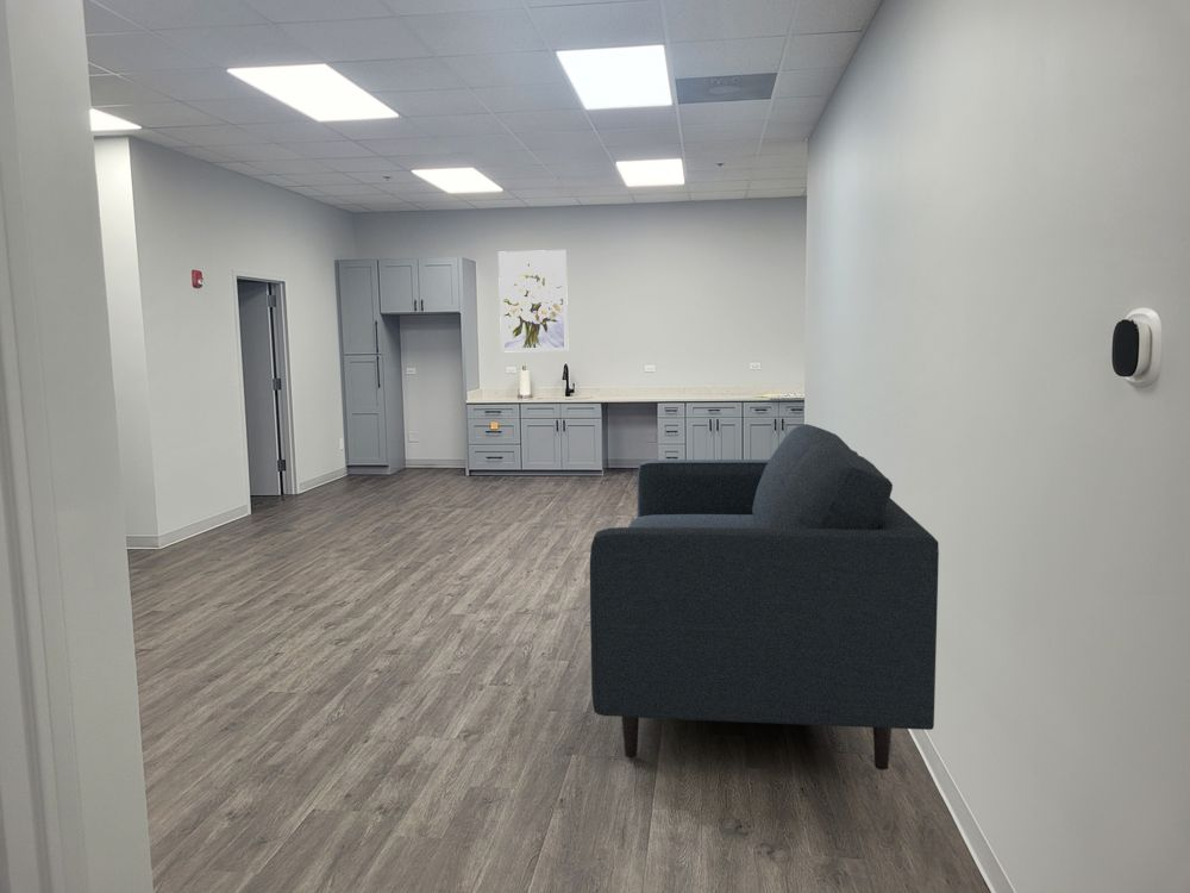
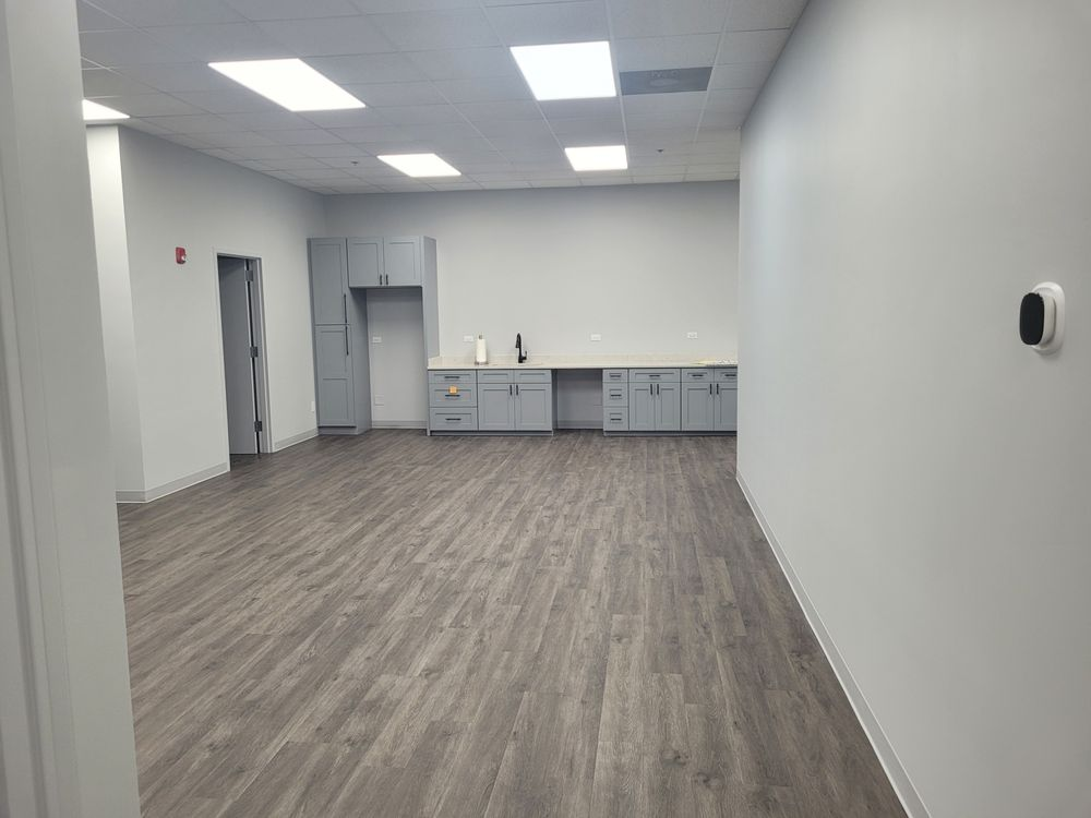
- sofa [589,423,940,772]
- wall art [497,249,569,354]
